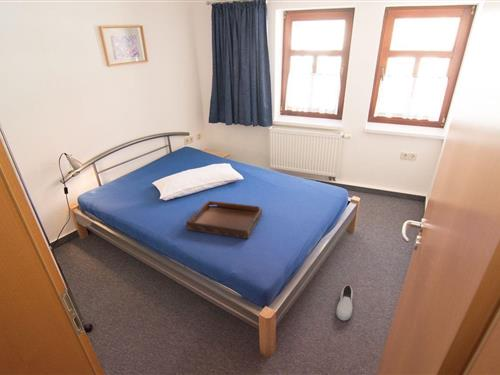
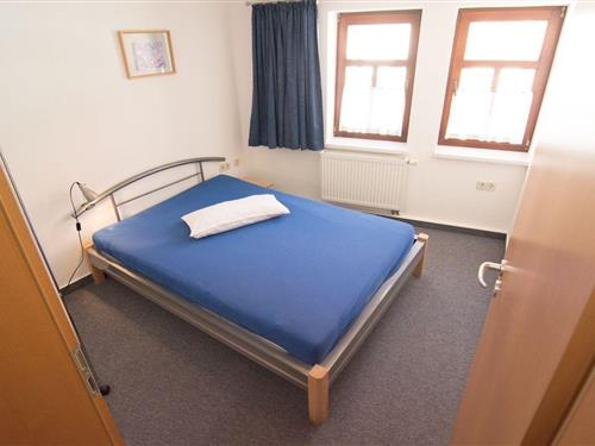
- serving tray [185,200,263,240]
- shoe [335,284,354,321]
